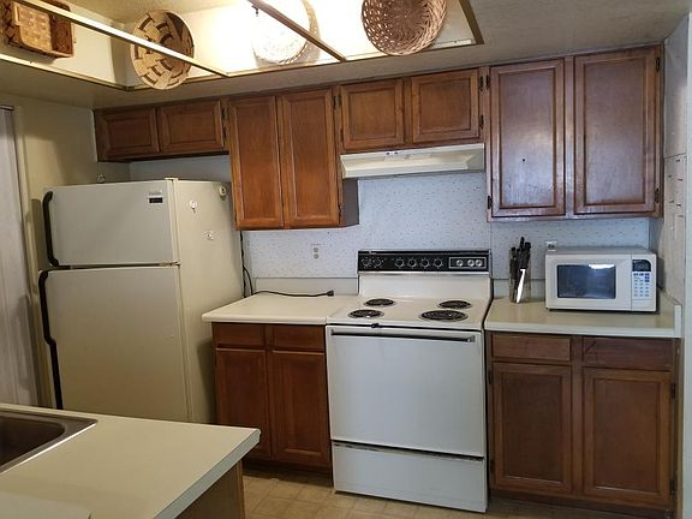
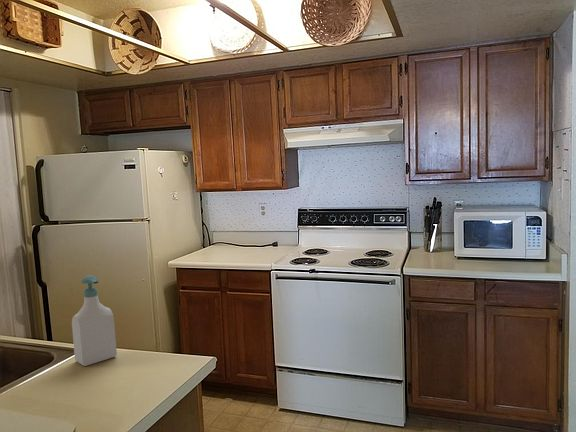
+ soap bottle [71,274,118,367]
